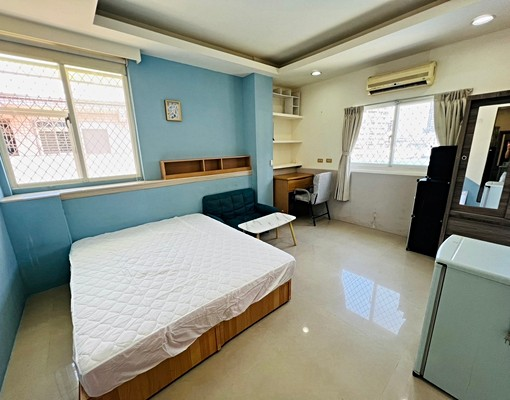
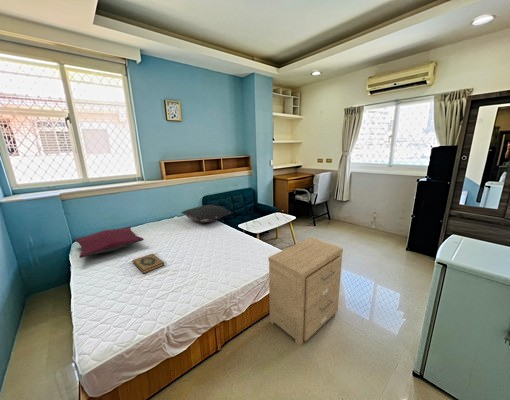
+ side table [267,236,344,347]
+ pillow [180,204,232,224]
+ pillow [74,226,145,259]
+ hardback book [132,253,165,275]
